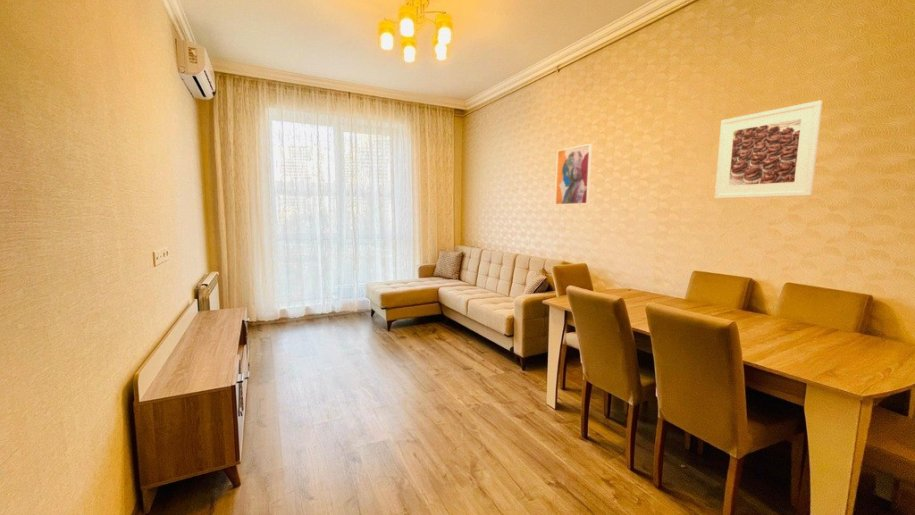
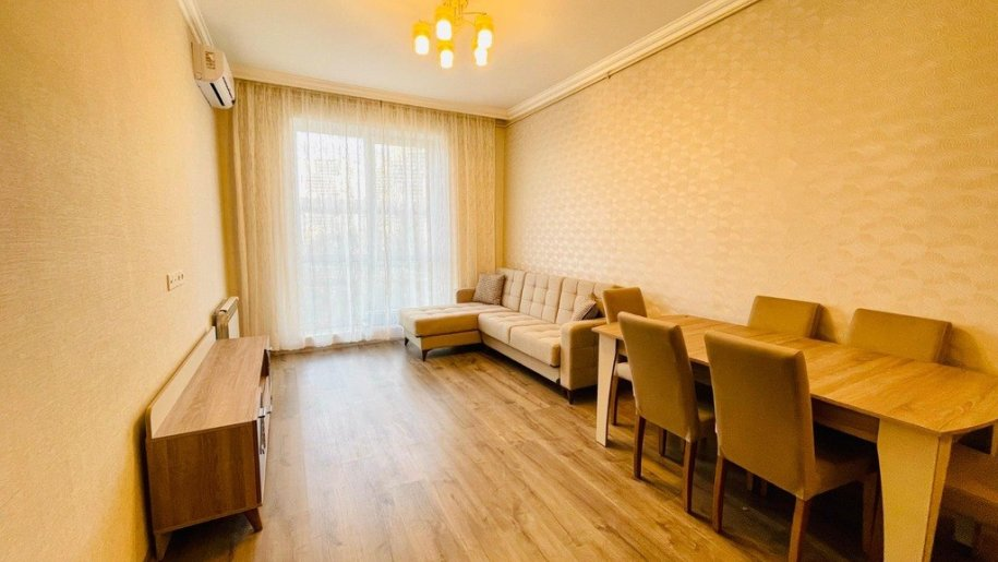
- wall art [554,143,593,206]
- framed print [714,100,823,200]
